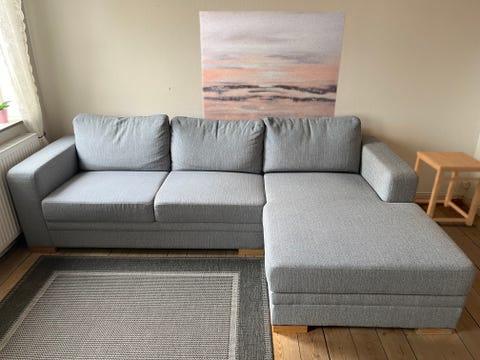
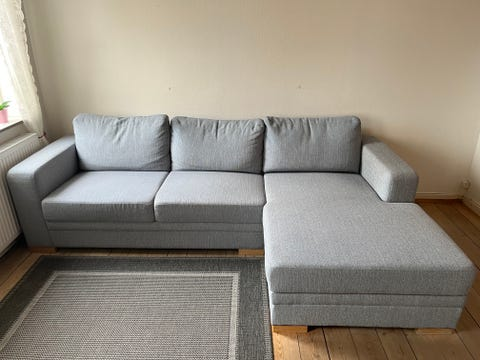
- wall art [199,10,347,121]
- side table [414,150,480,227]
